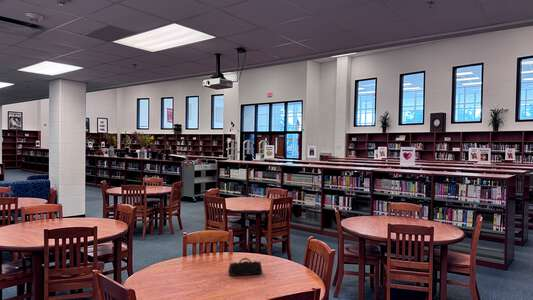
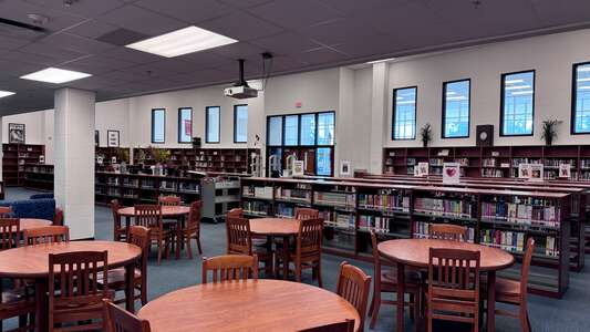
- pencil case [227,257,263,277]
